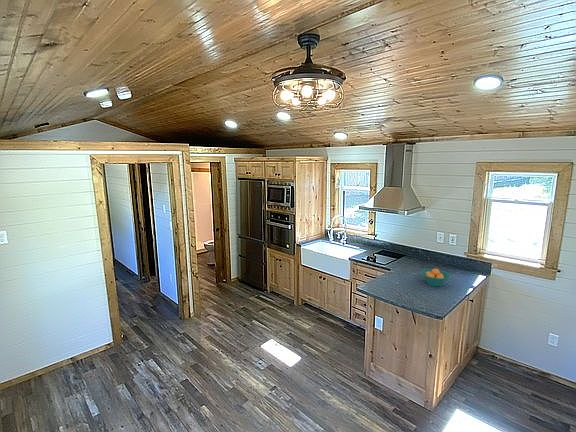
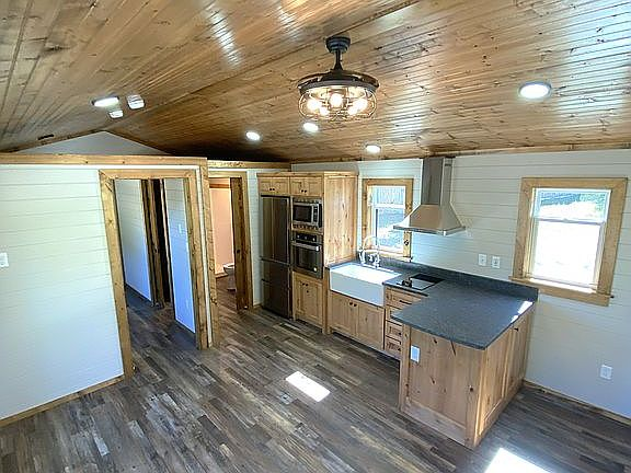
- fruit bowl [419,268,452,287]
